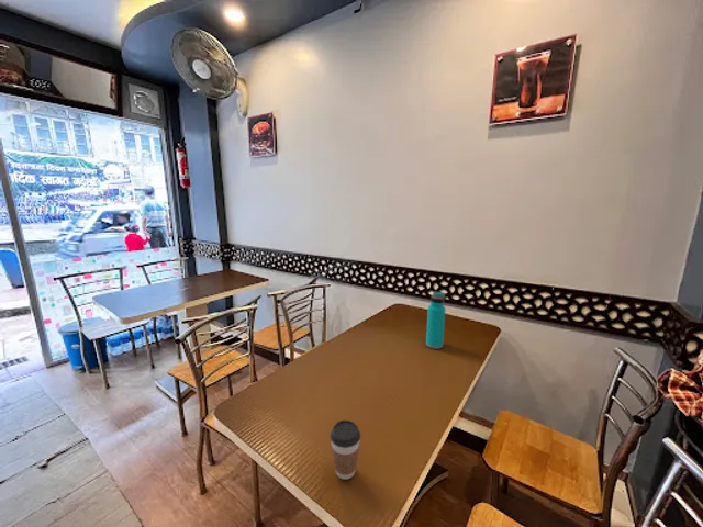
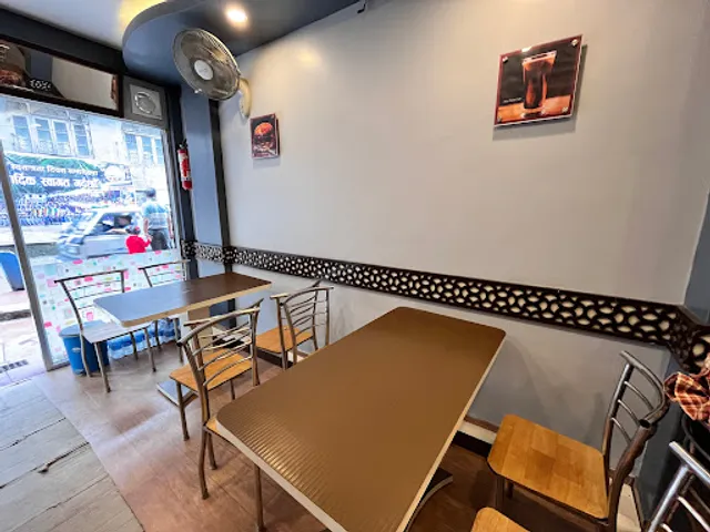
- coffee cup [330,419,361,481]
- water bottle [425,290,447,350]
